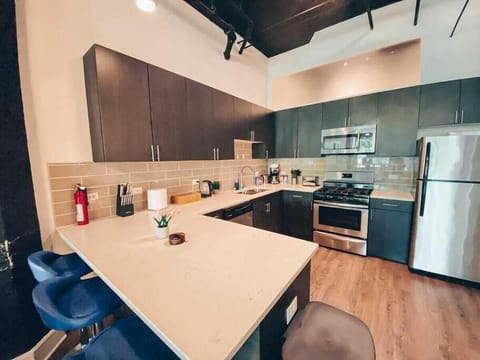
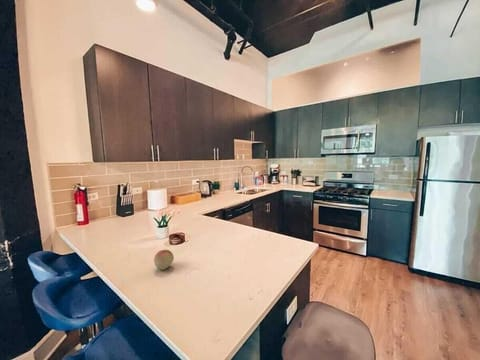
+ fruit [153,249,175,271]
